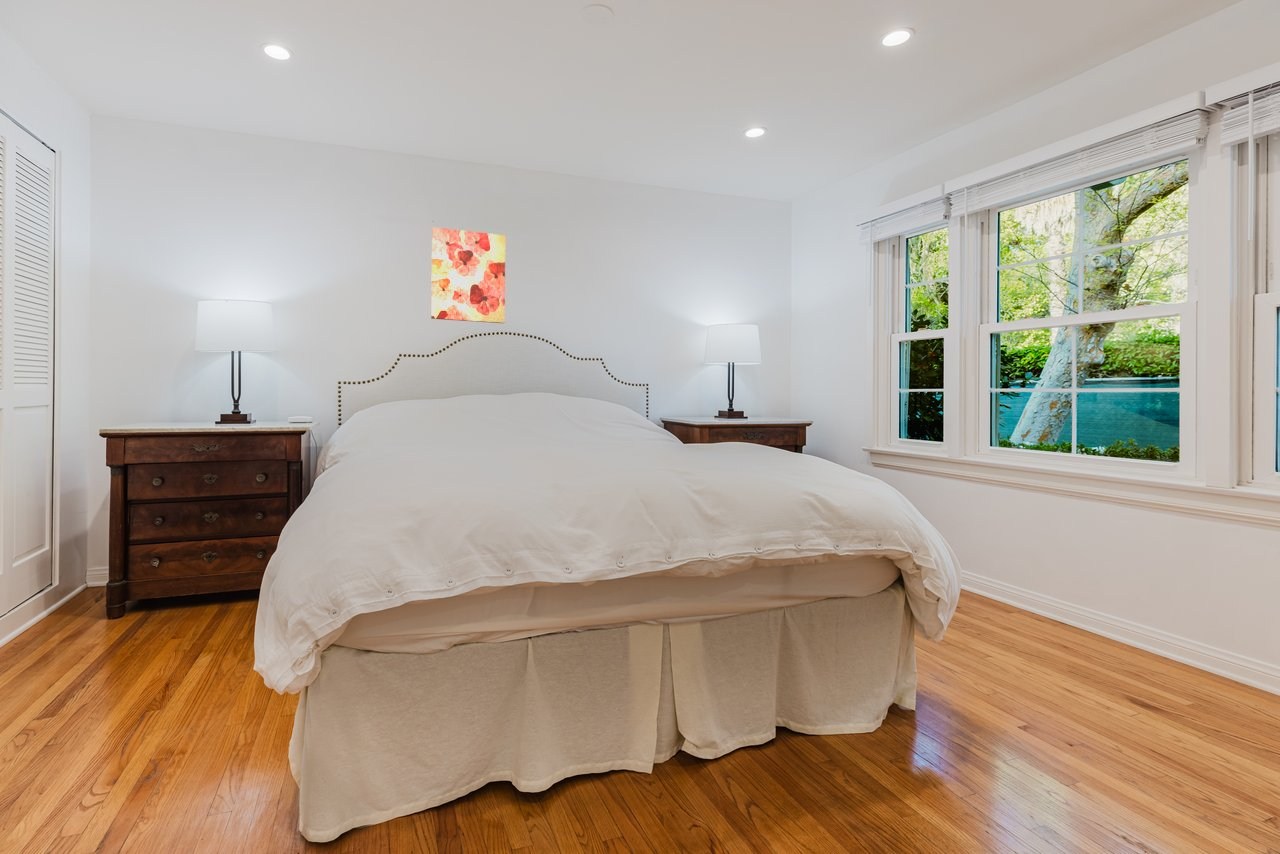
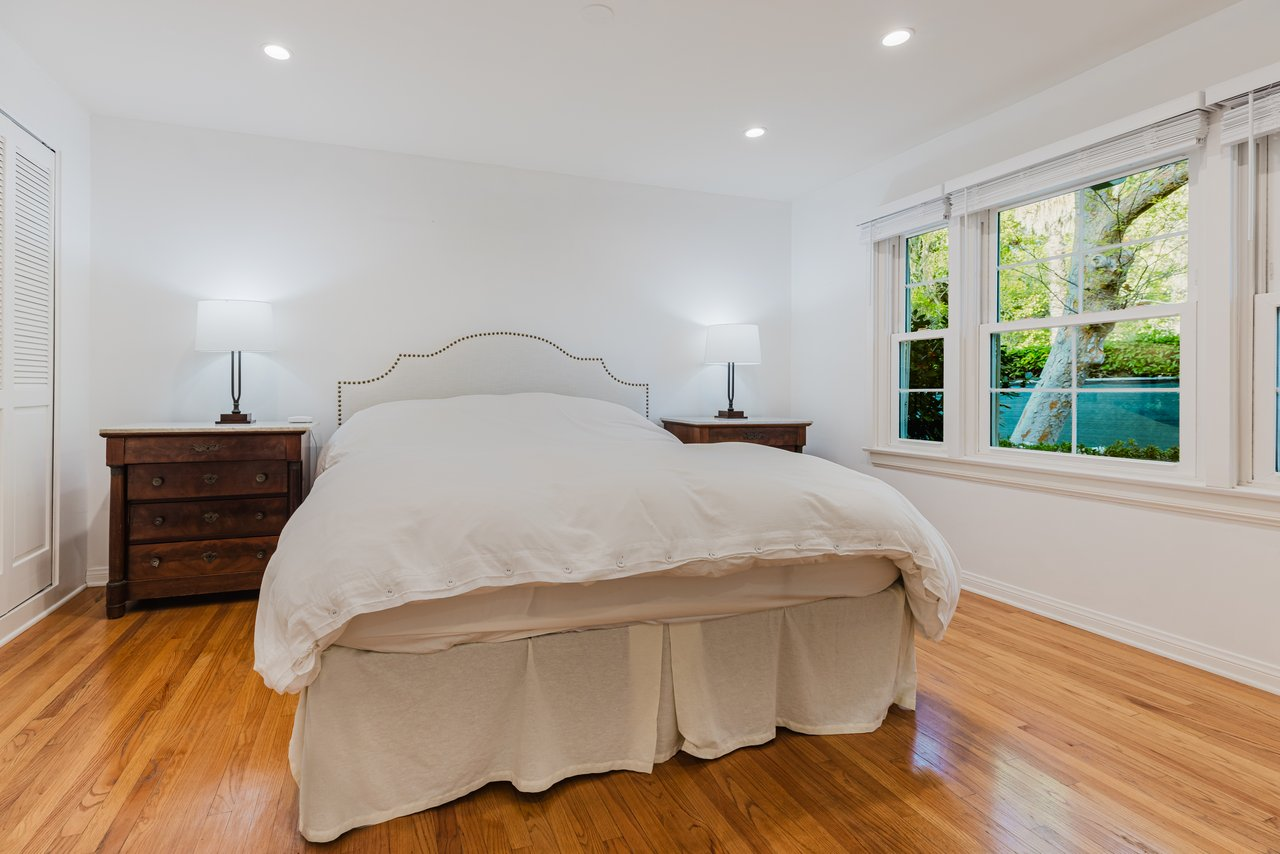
- wall art [430,226,507,324]
